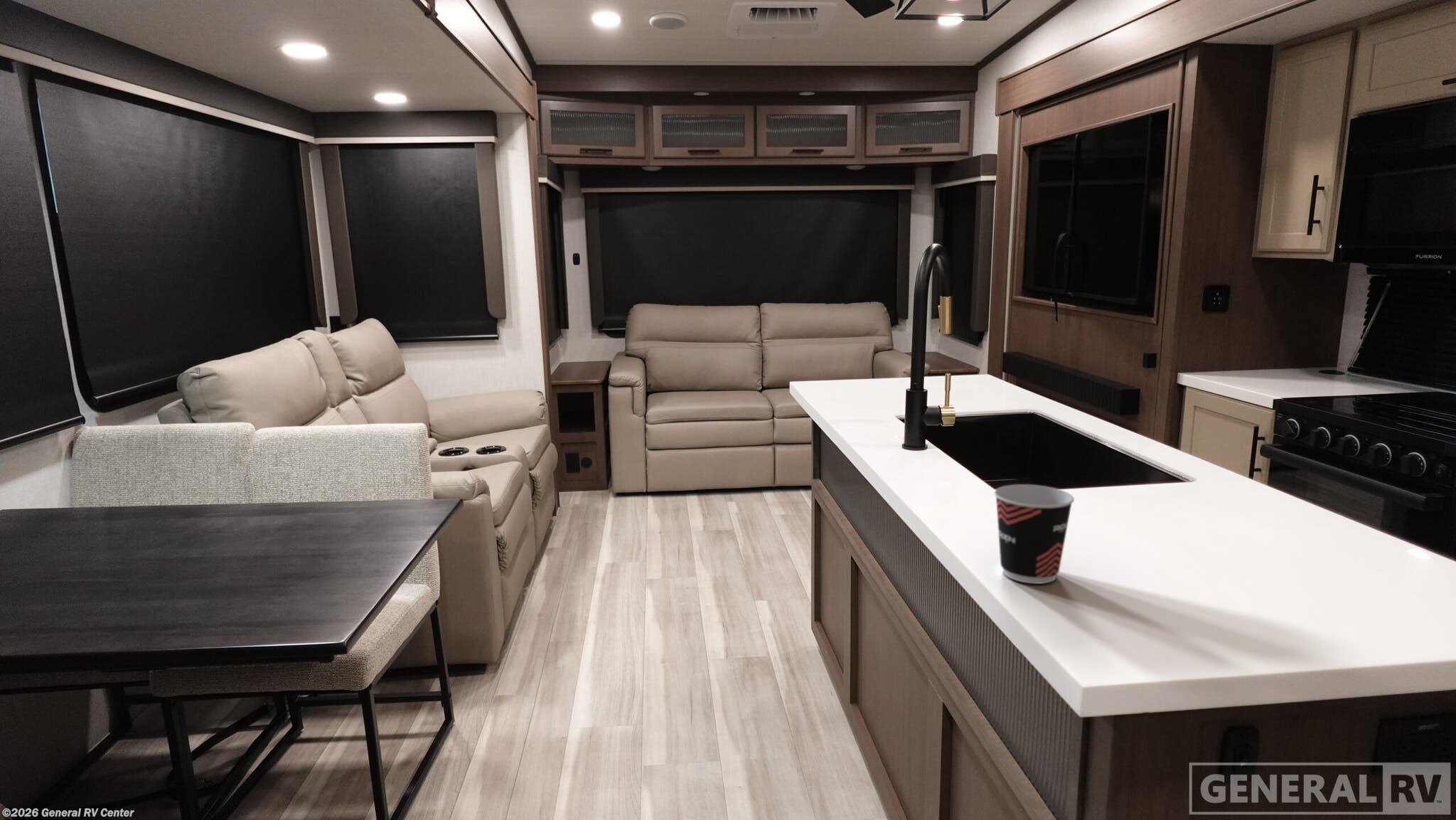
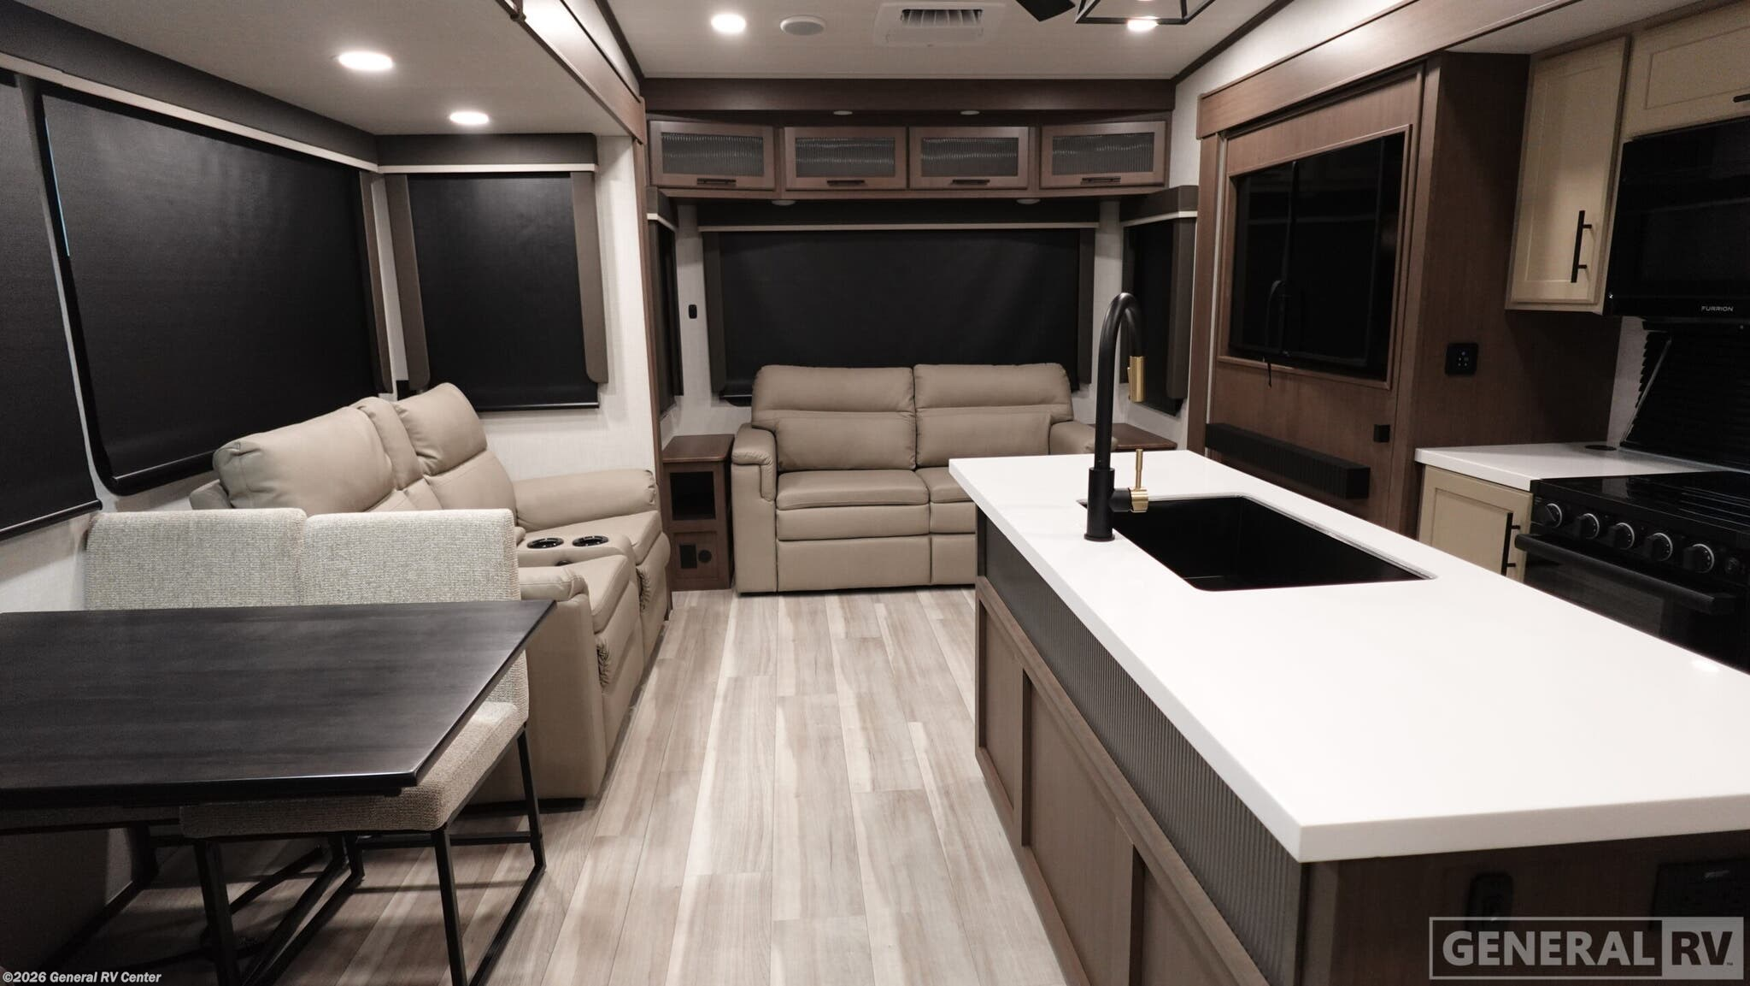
- cup [993,484,1075,585]
